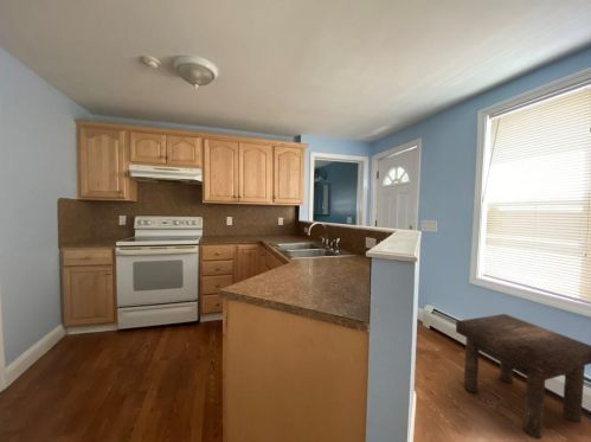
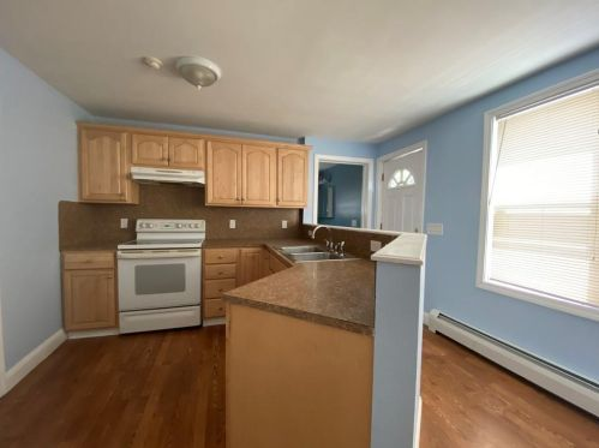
- stool [455,313,591,440]
